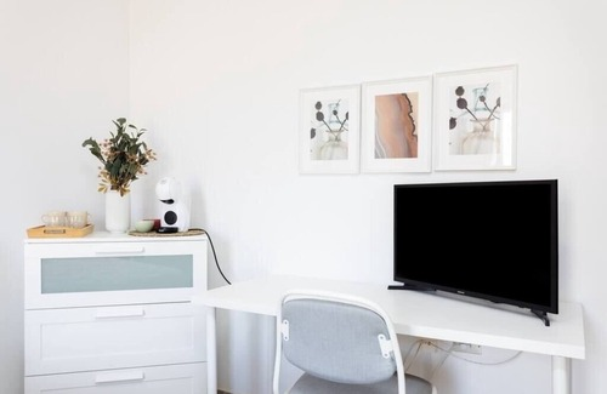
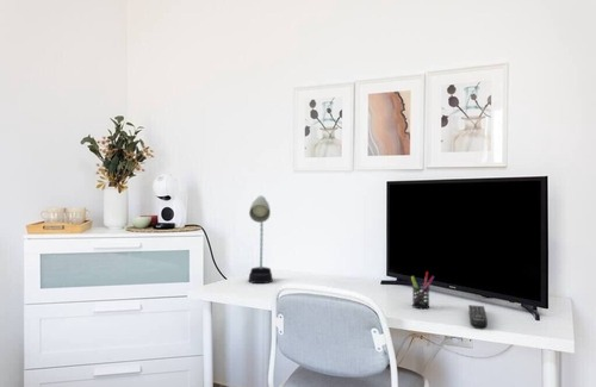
+ desk lamp [247,194,274,285]
+ remote control [467,304,489,330]
+ pen holder [410,270,435,310]
